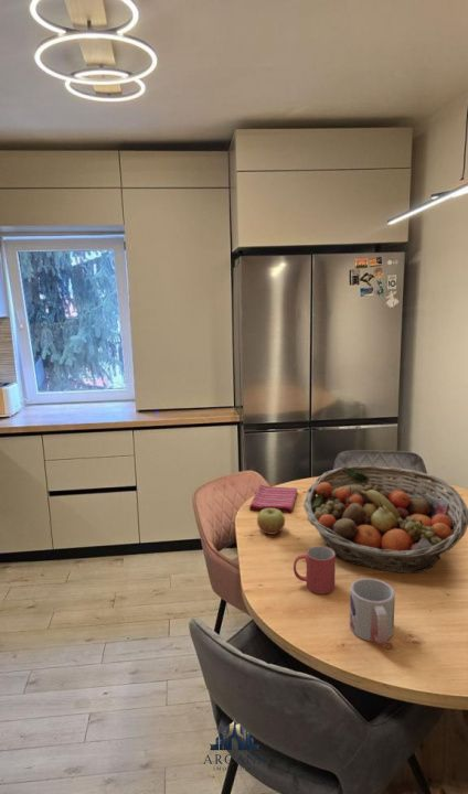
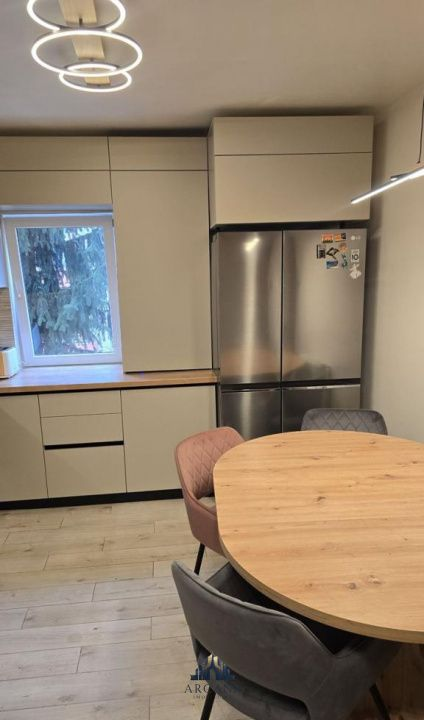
- fruit basket [302,464,468,575]
- mug [292,545,337,594]
- apple [256,508,286,535]
- mug [349,577,396,644]
- dish towel [248,484,298,514]
